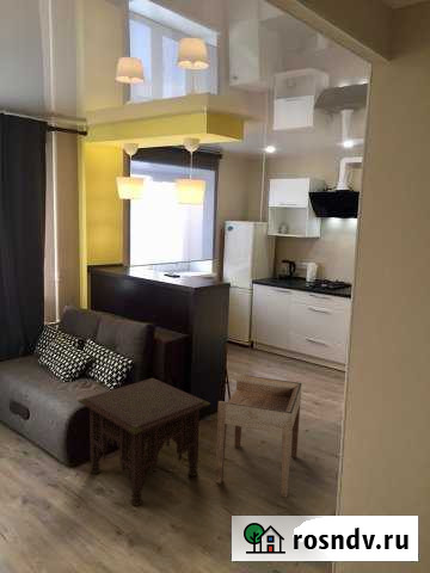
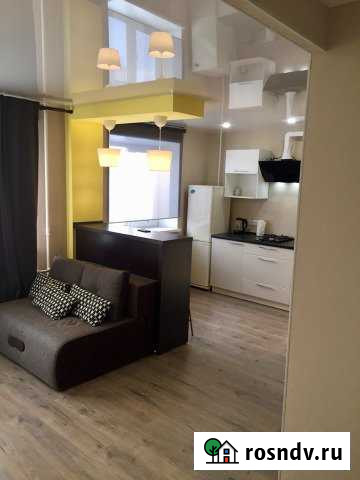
- side table [215,374,302,499]
- side table [76,377,213,507]
